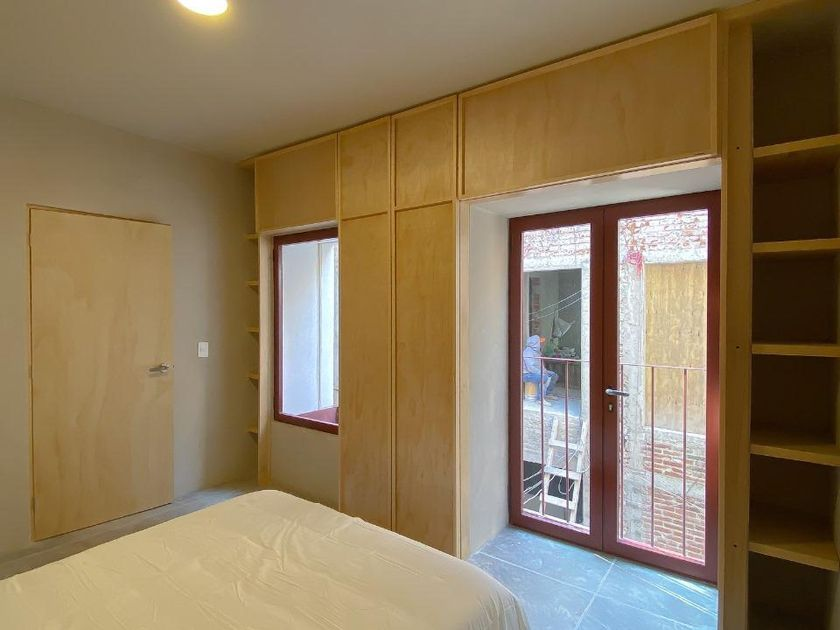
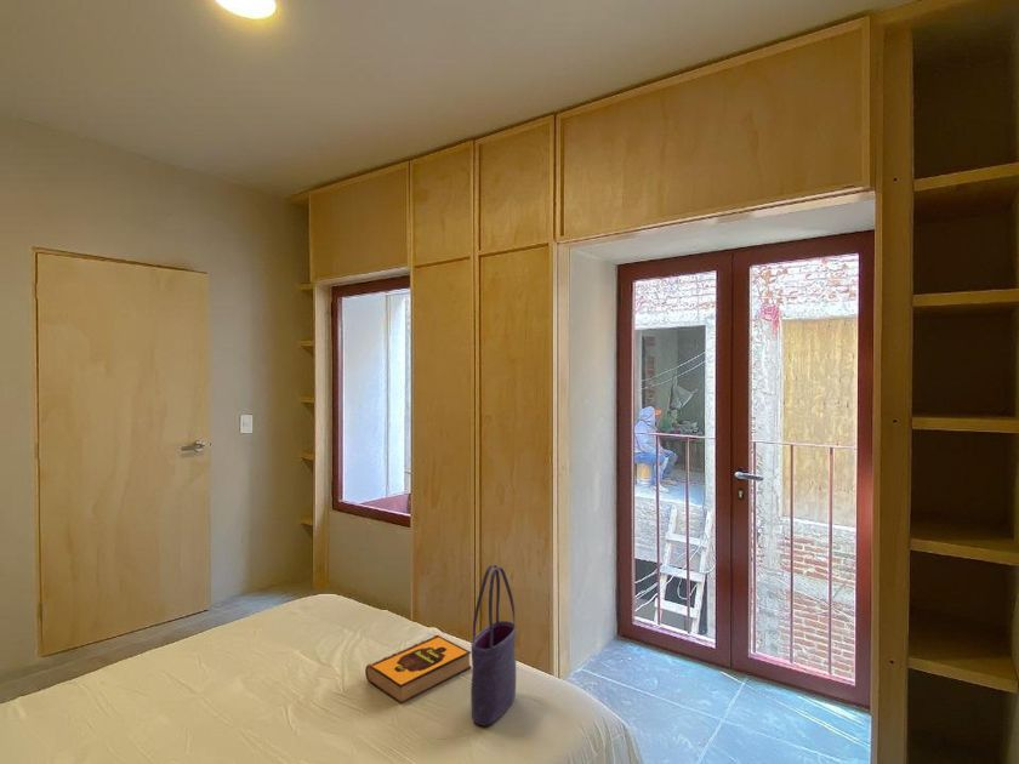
+ hardback book [364,634,472,705]
+ tote bag [469,564,517,728]
